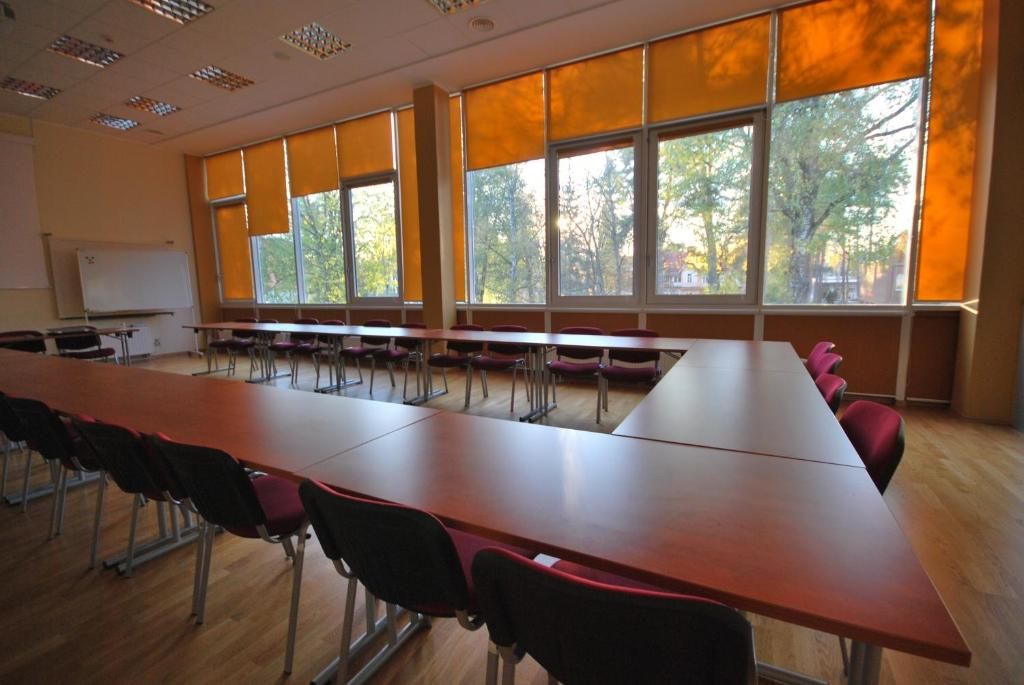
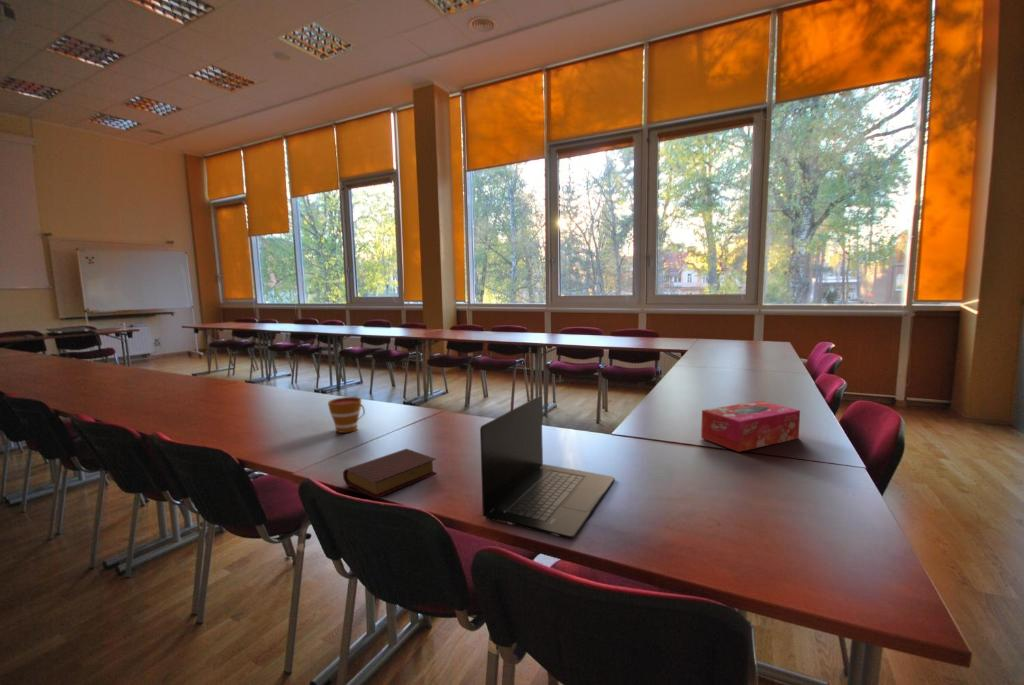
+ book [342,448,438,500]
+ tissue box [700,400,801,453]
+ cup [327,396,366,434]
+ laptop [479,395,616,540]
